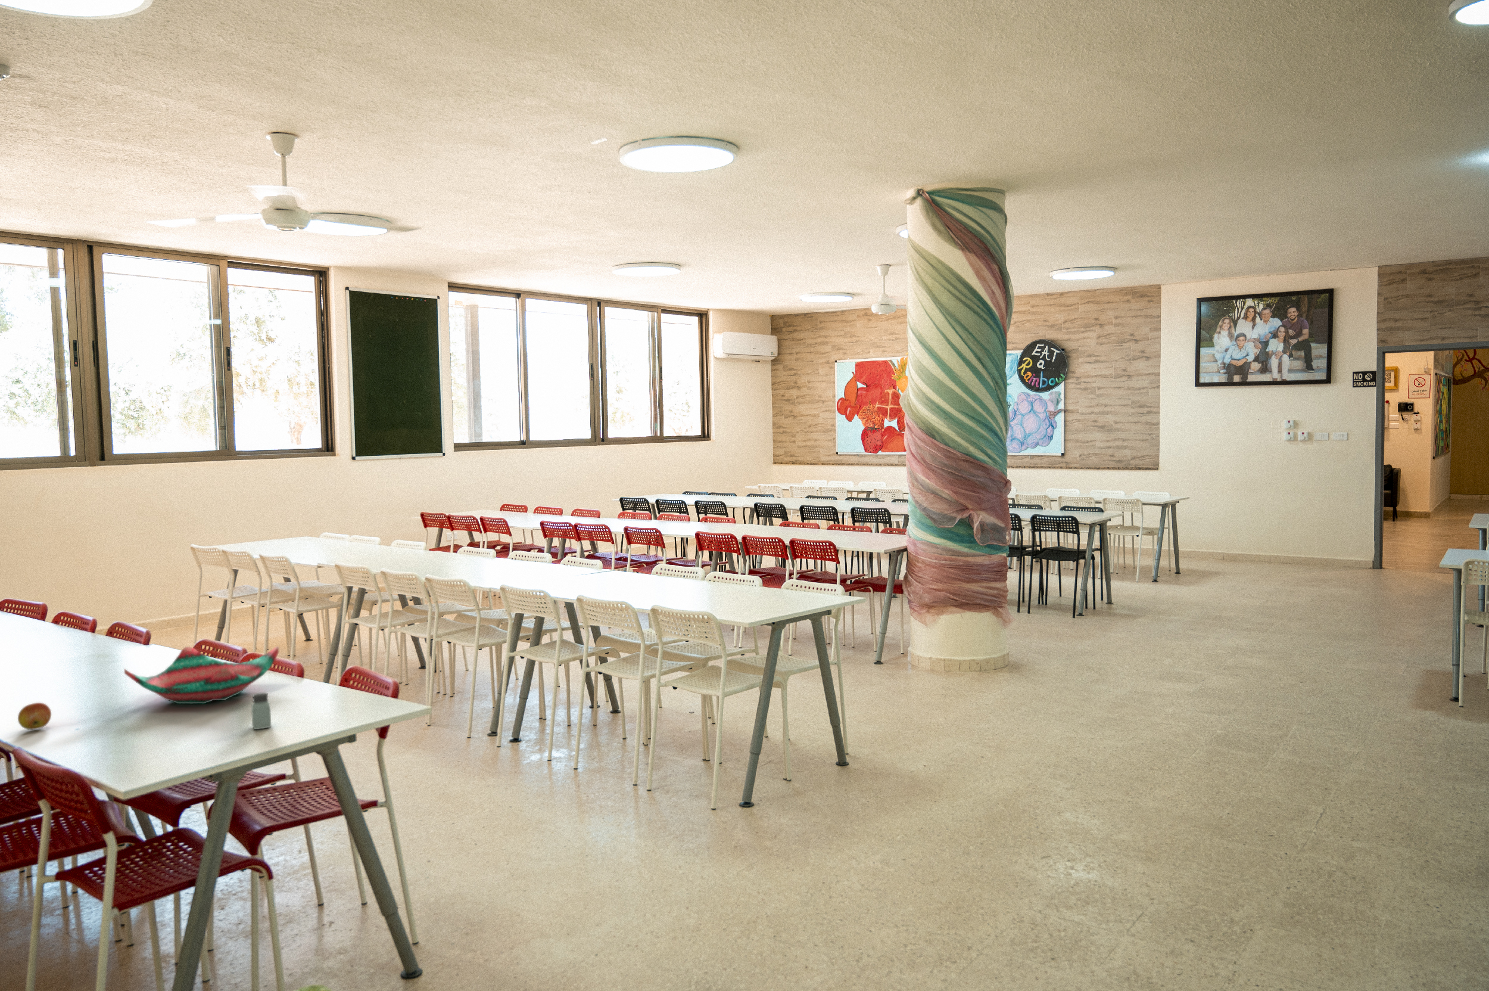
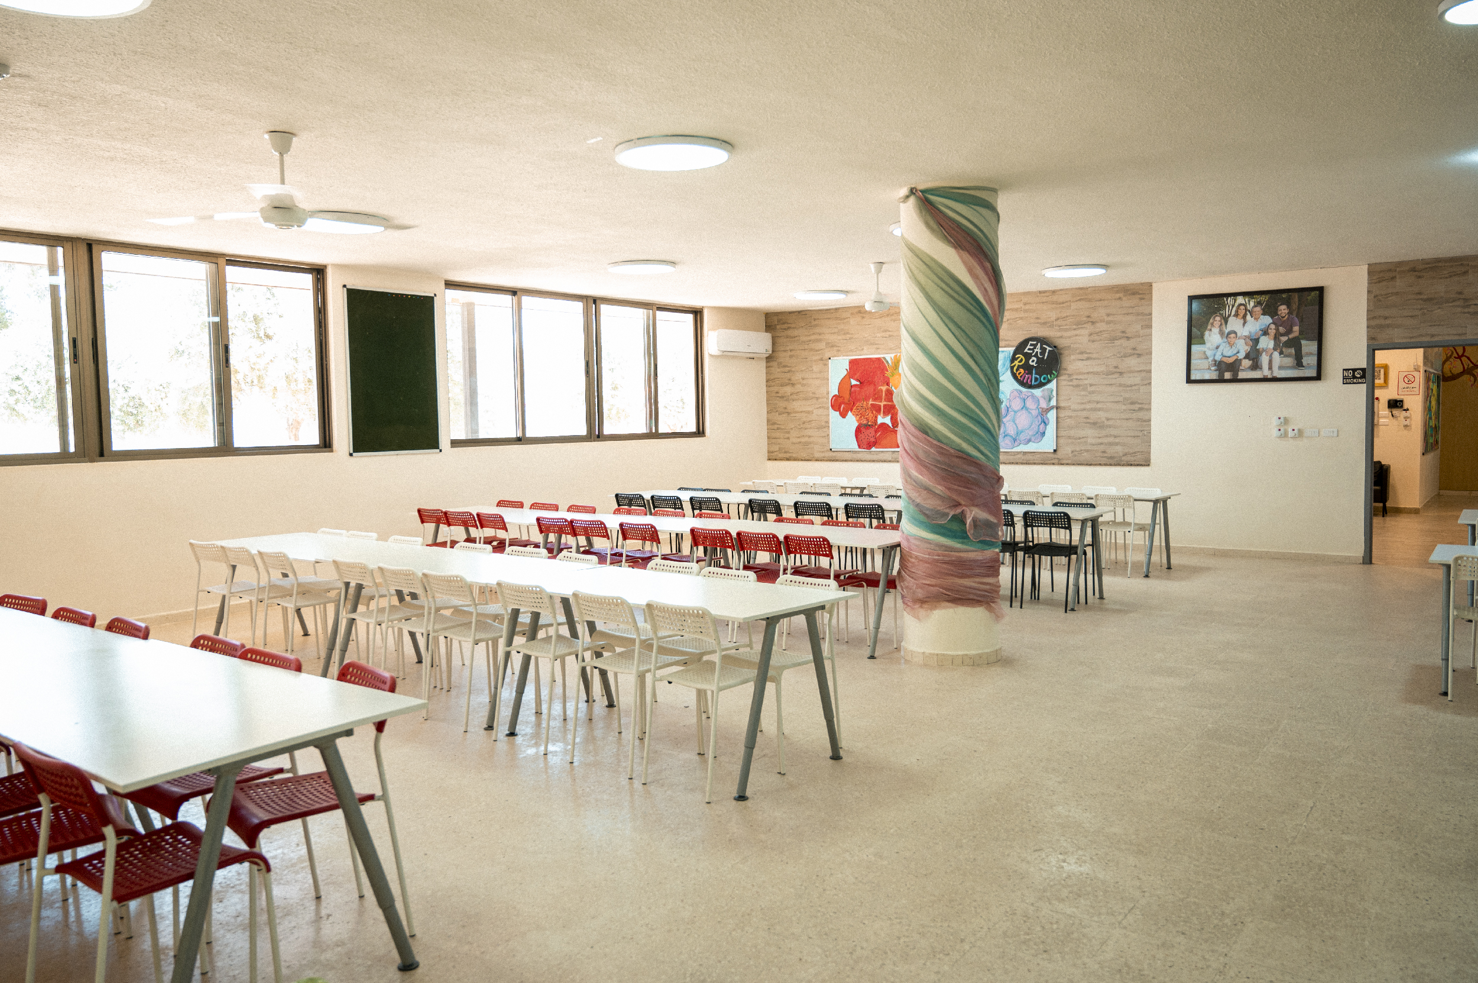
- saltshaker [251,692,272,730]
- decorative bowl [124,646,280,705]
- apple [18,702,52,731]
